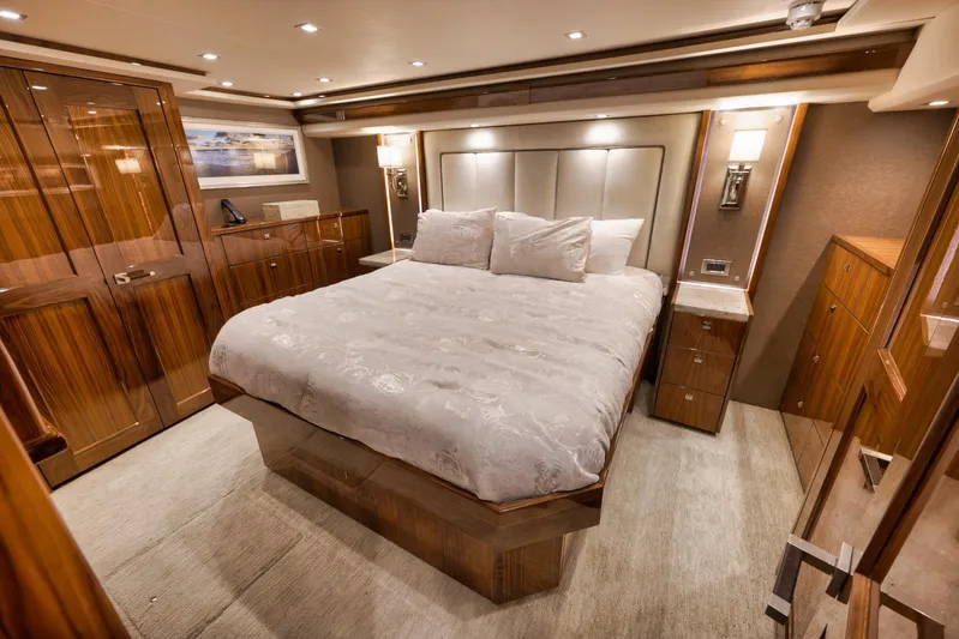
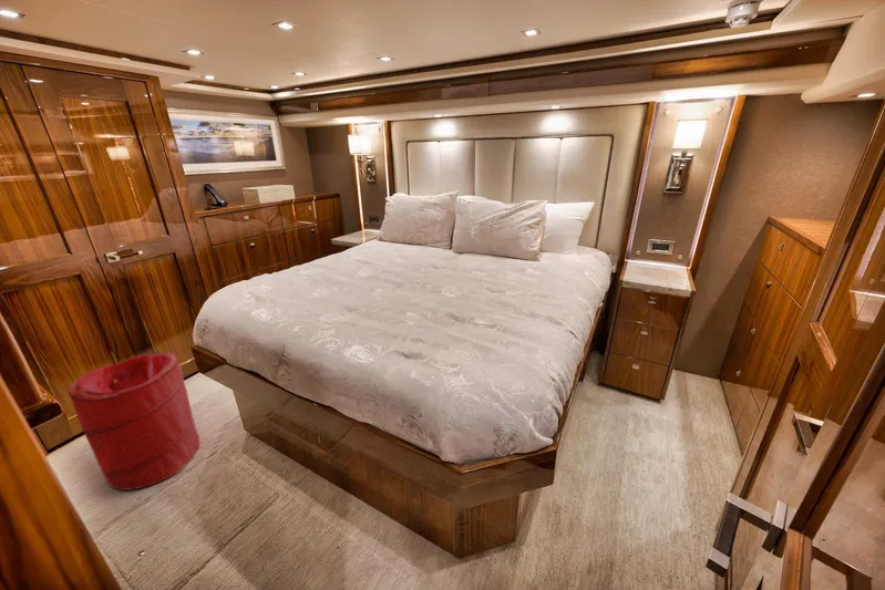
+ laundry hamper [68,352,202,491]
